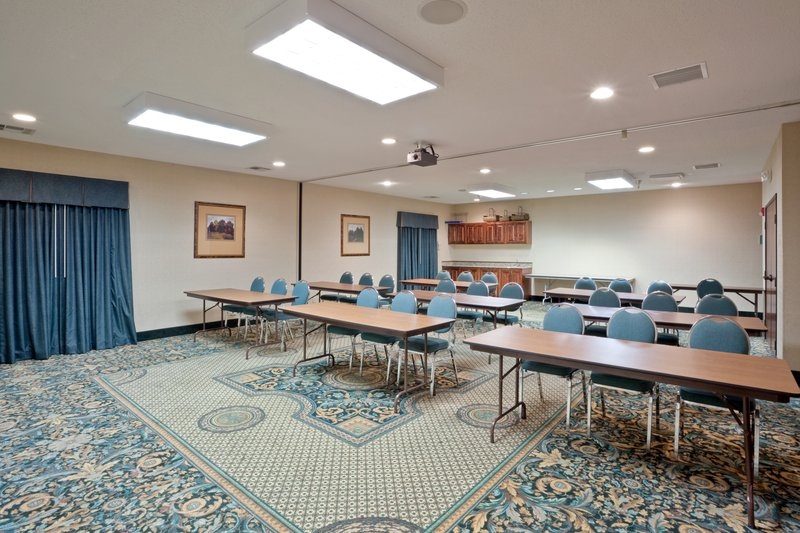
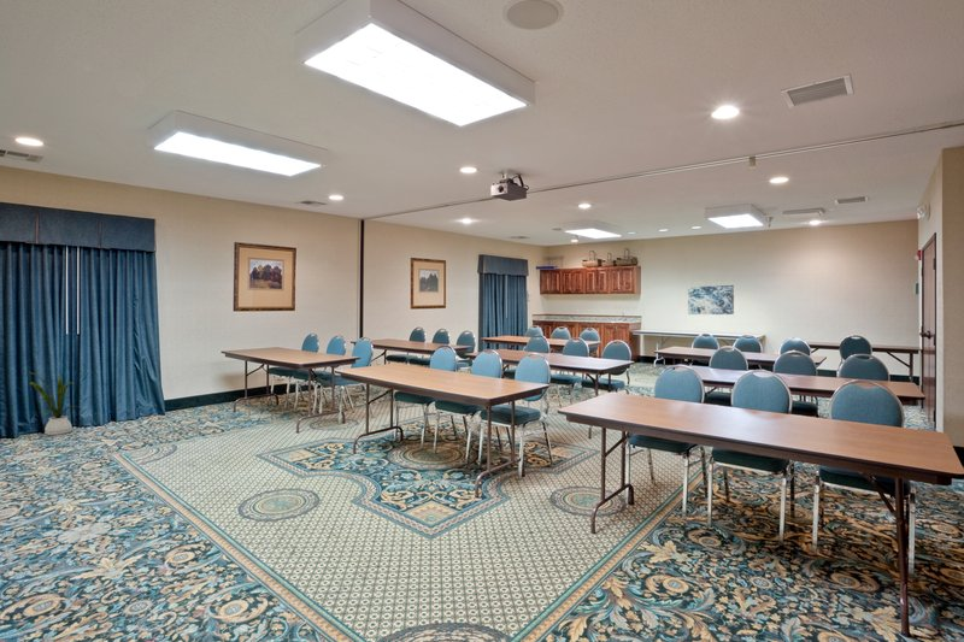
+ wall art [687,284,735,316]
+ house plant [27,371,82,436]
